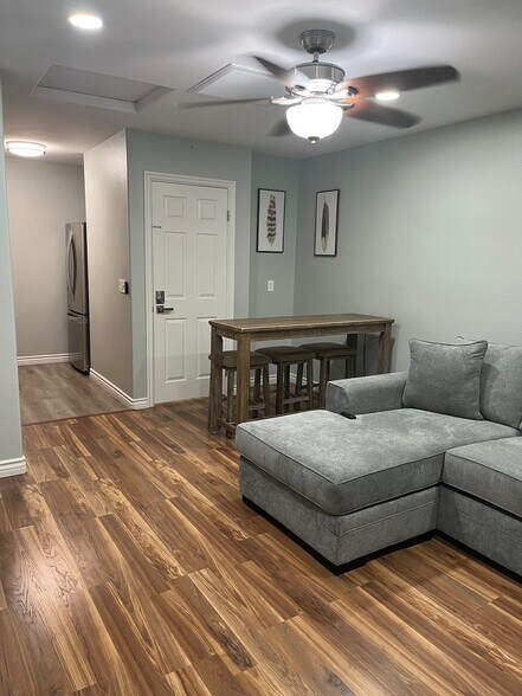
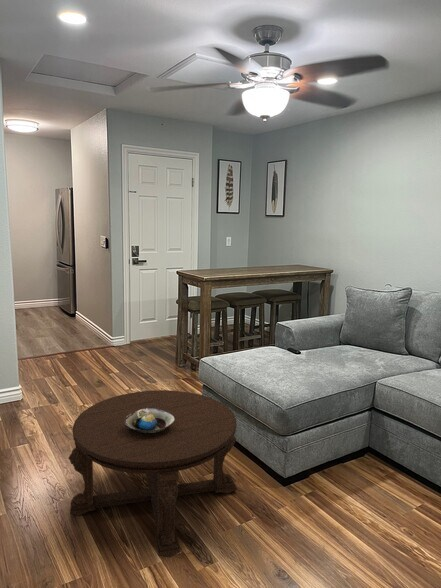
+ coffee table [67,389,238,558]
+ decorative bowl [124,408,175,433]
